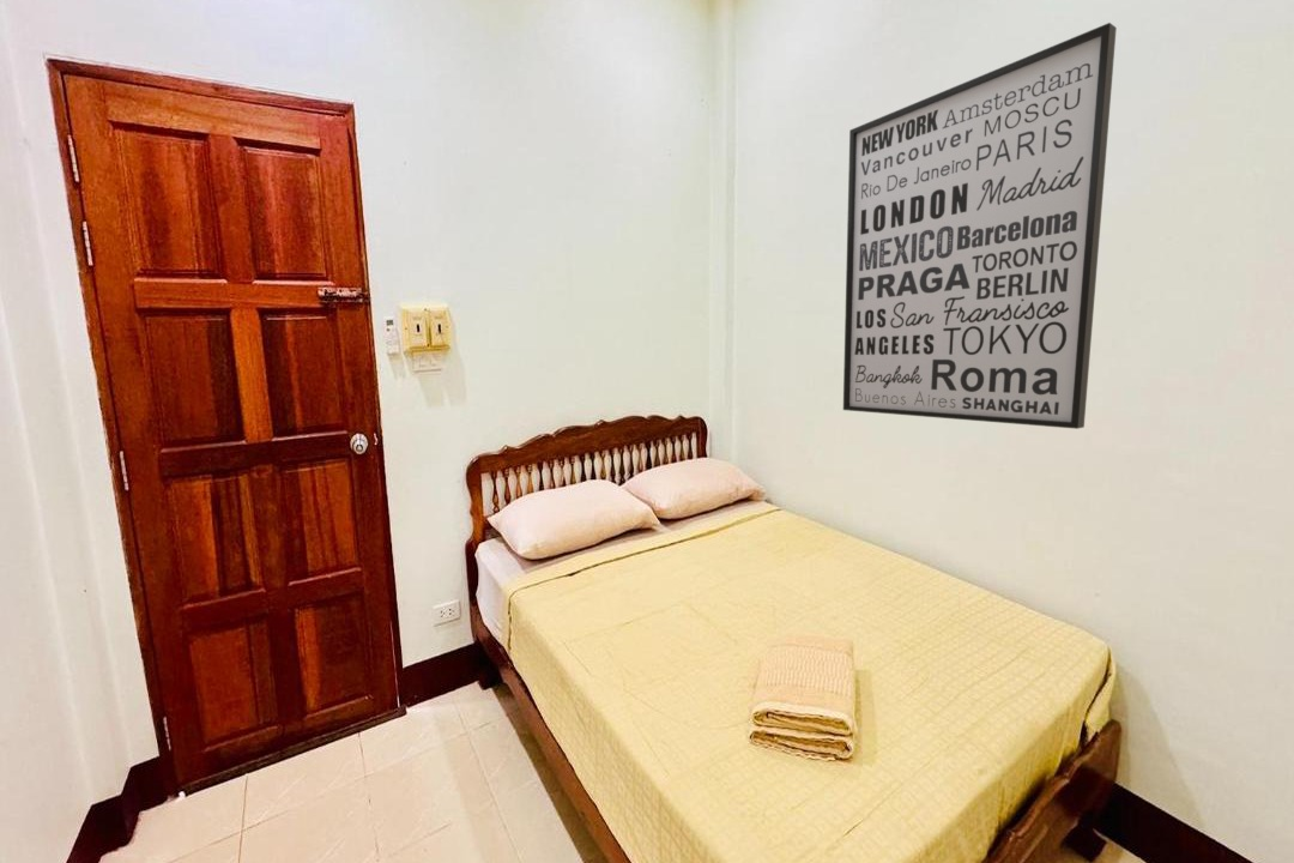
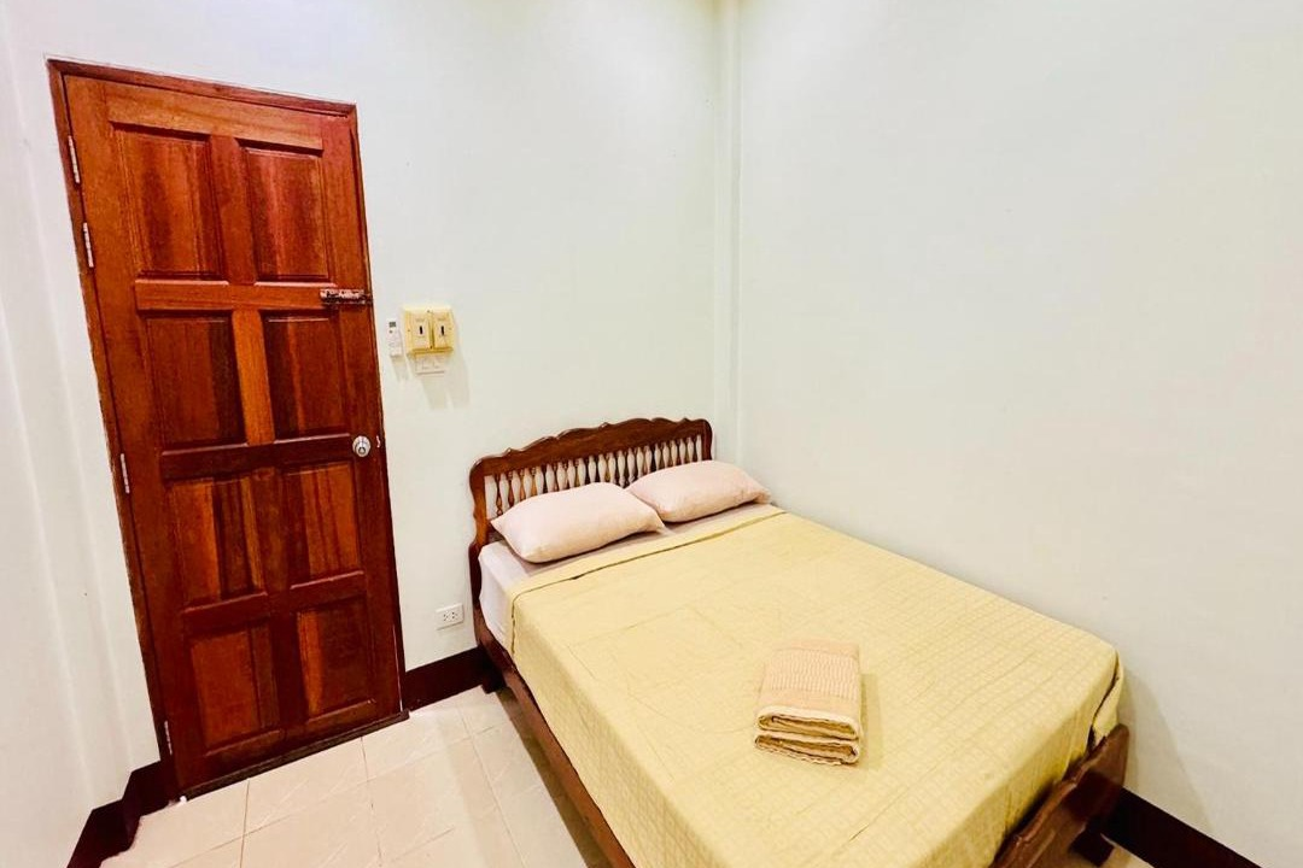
- wall art [842,22,1118,430]
